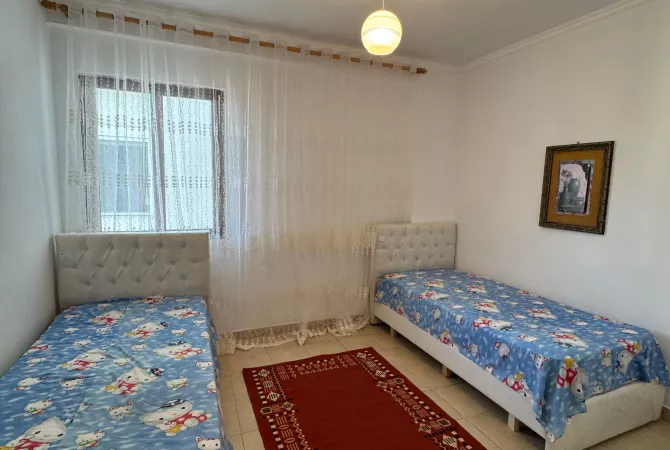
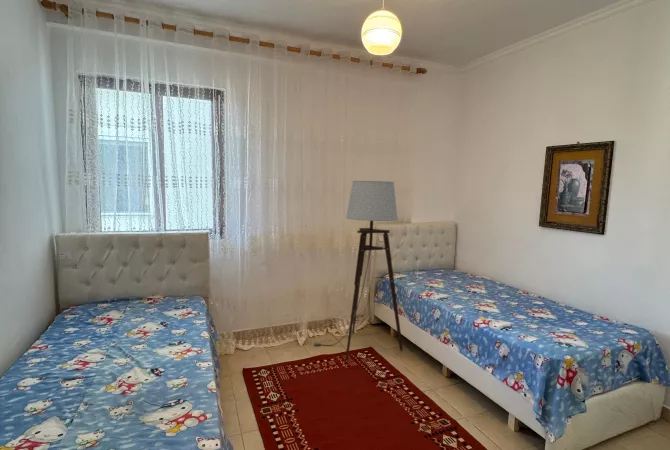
+ floor lamp [314,180,404,361]
